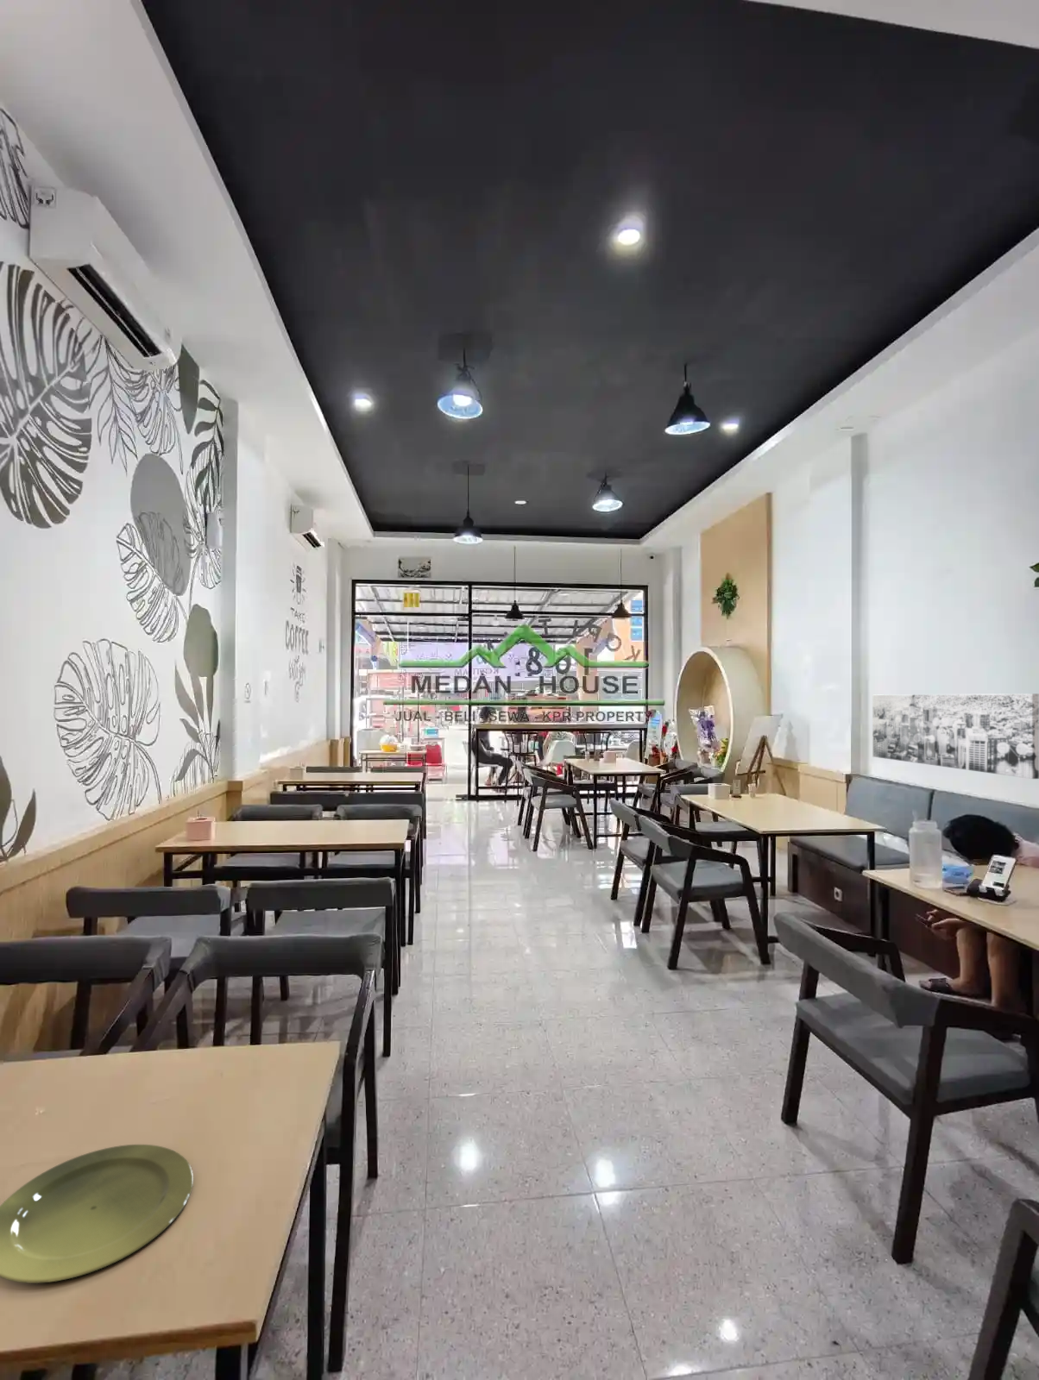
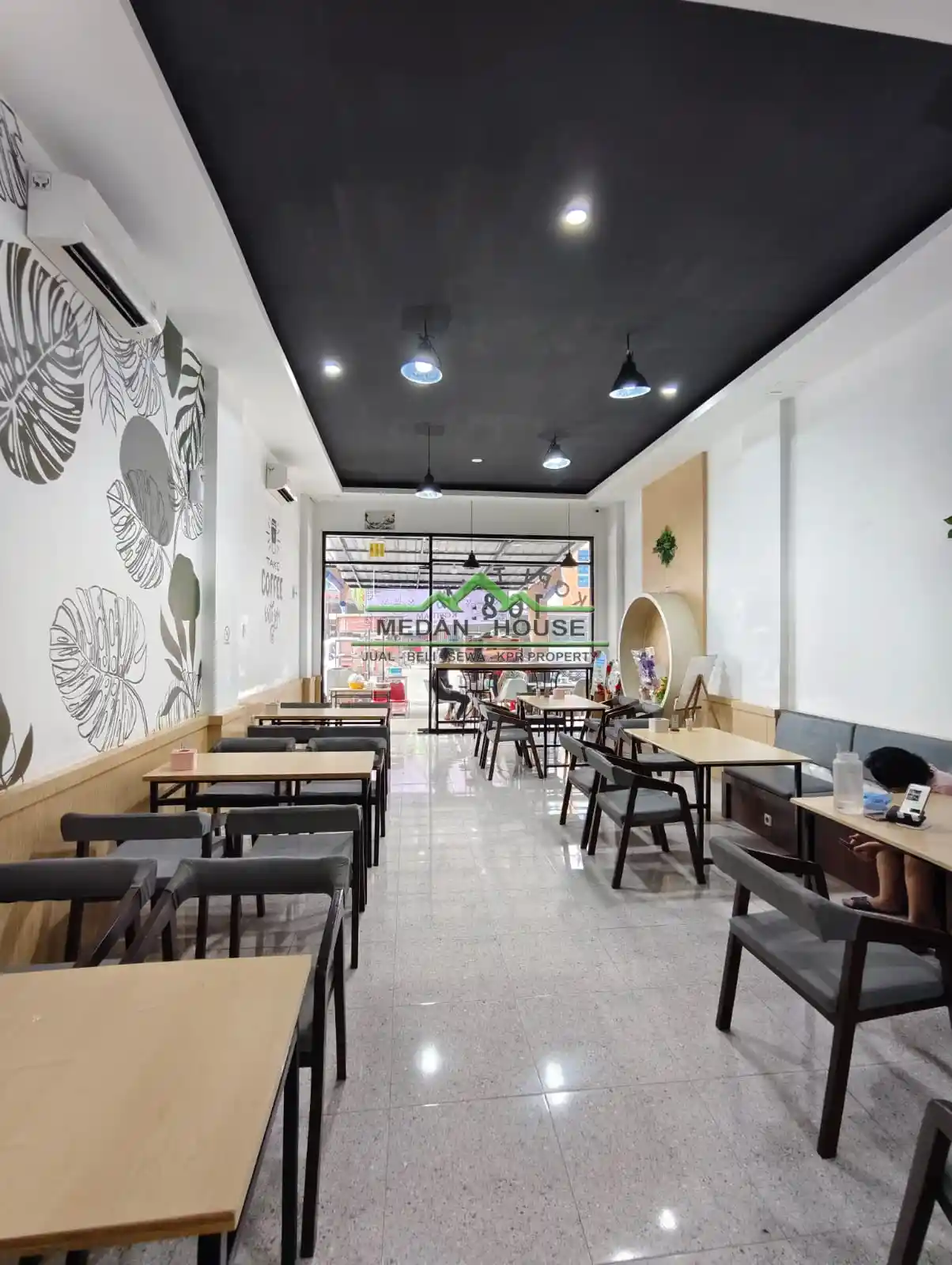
- wall art [872,693,1039,780]
- plate [0,1143,194,1284]
